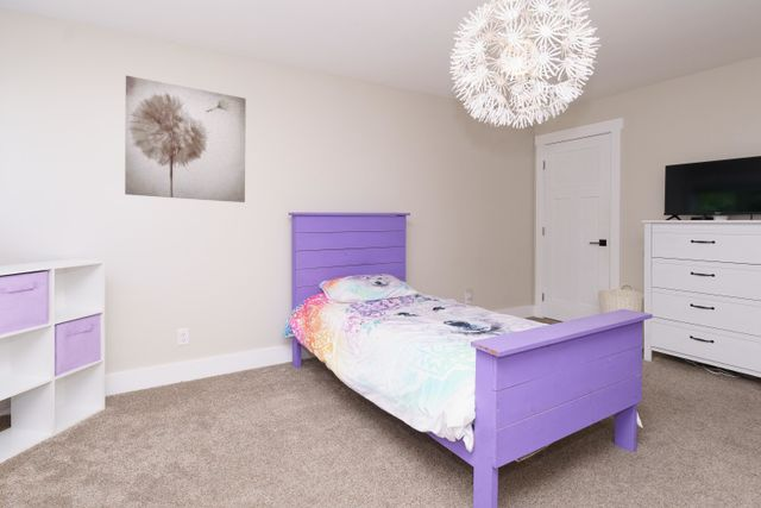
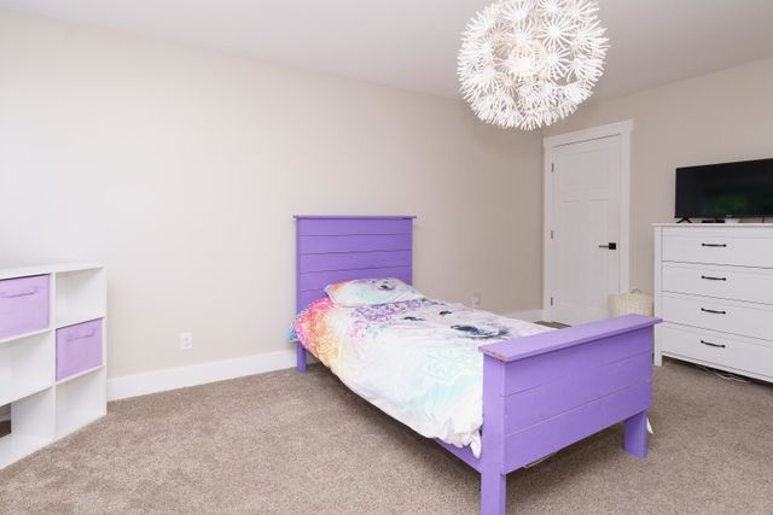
- wall art [124,75,247,203]
